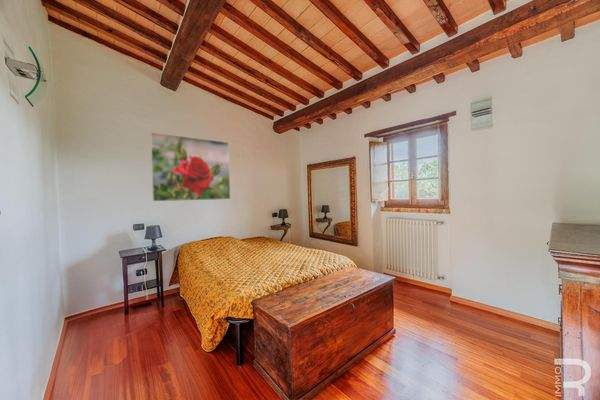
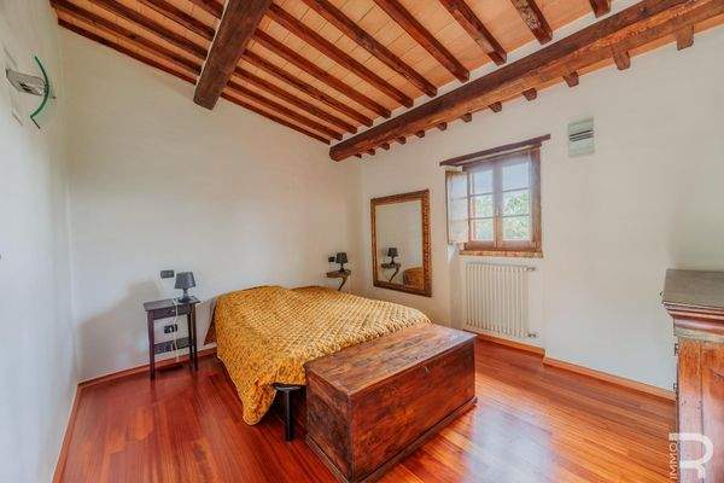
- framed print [149,131,231,202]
